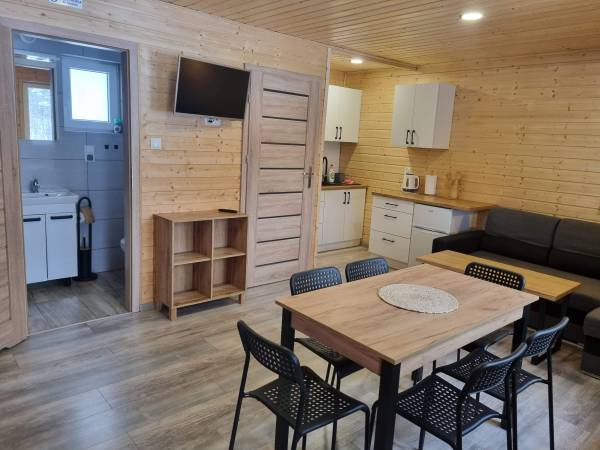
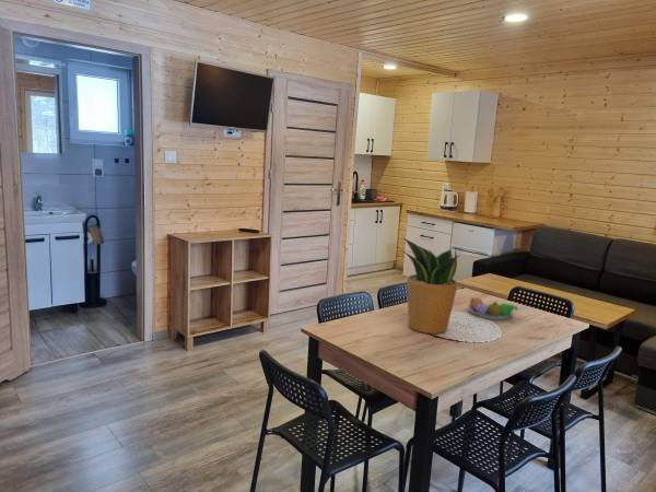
+ potted plant [400,236,462,335]
+ fruit bowl [467,296,518,320]
